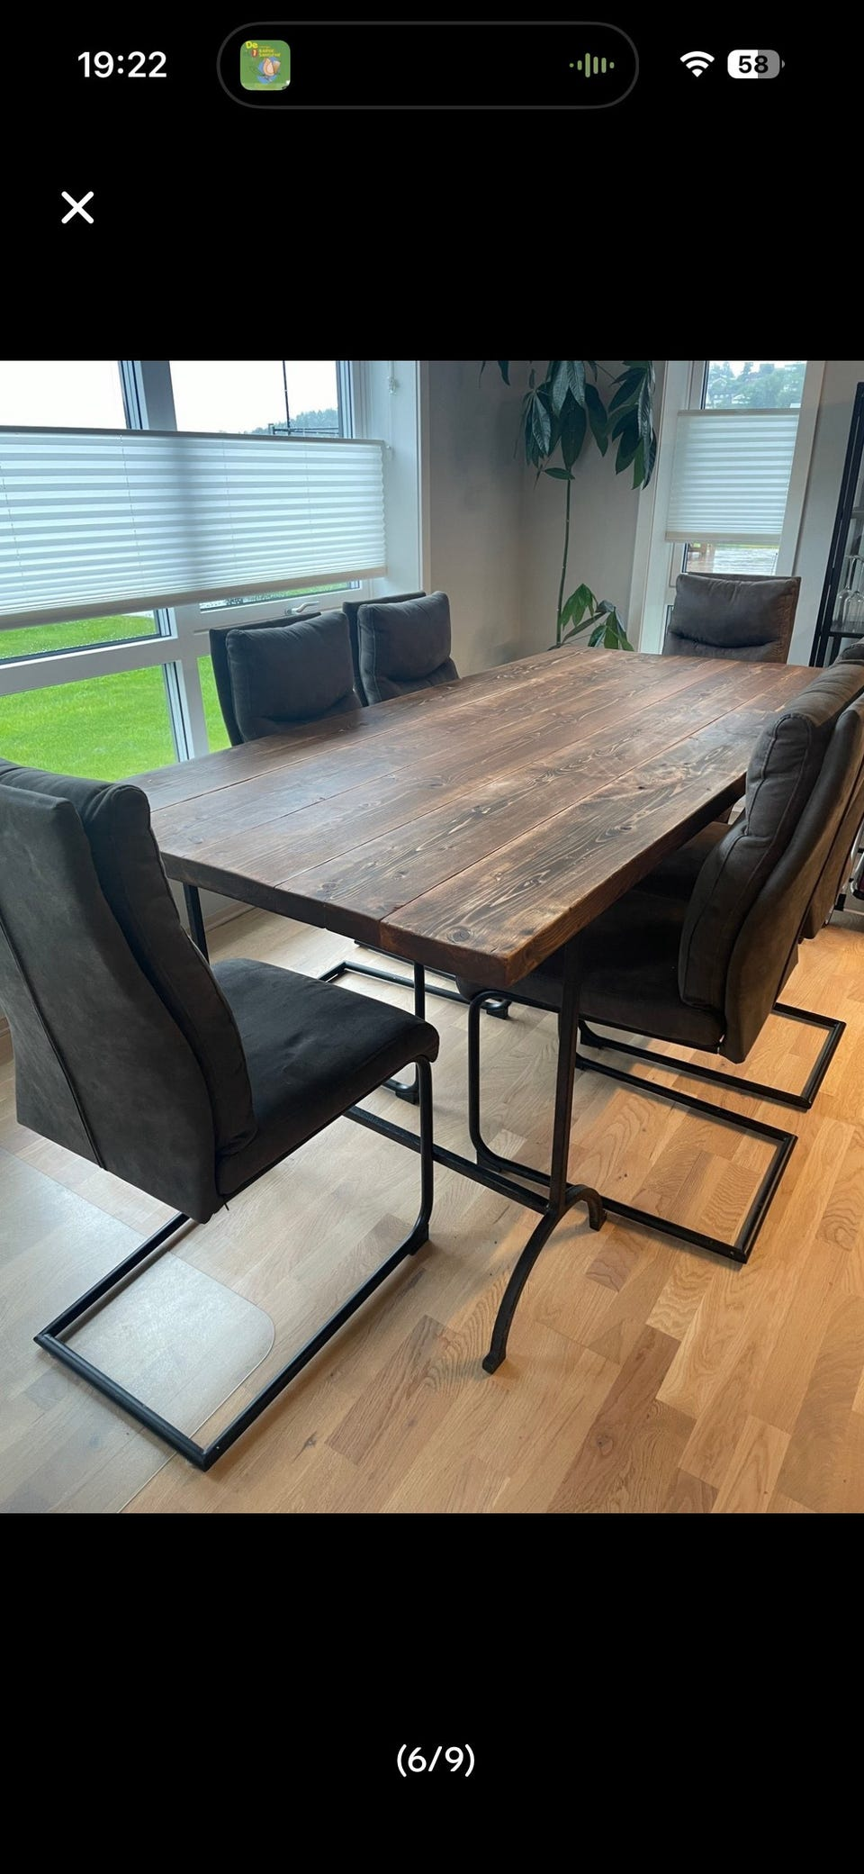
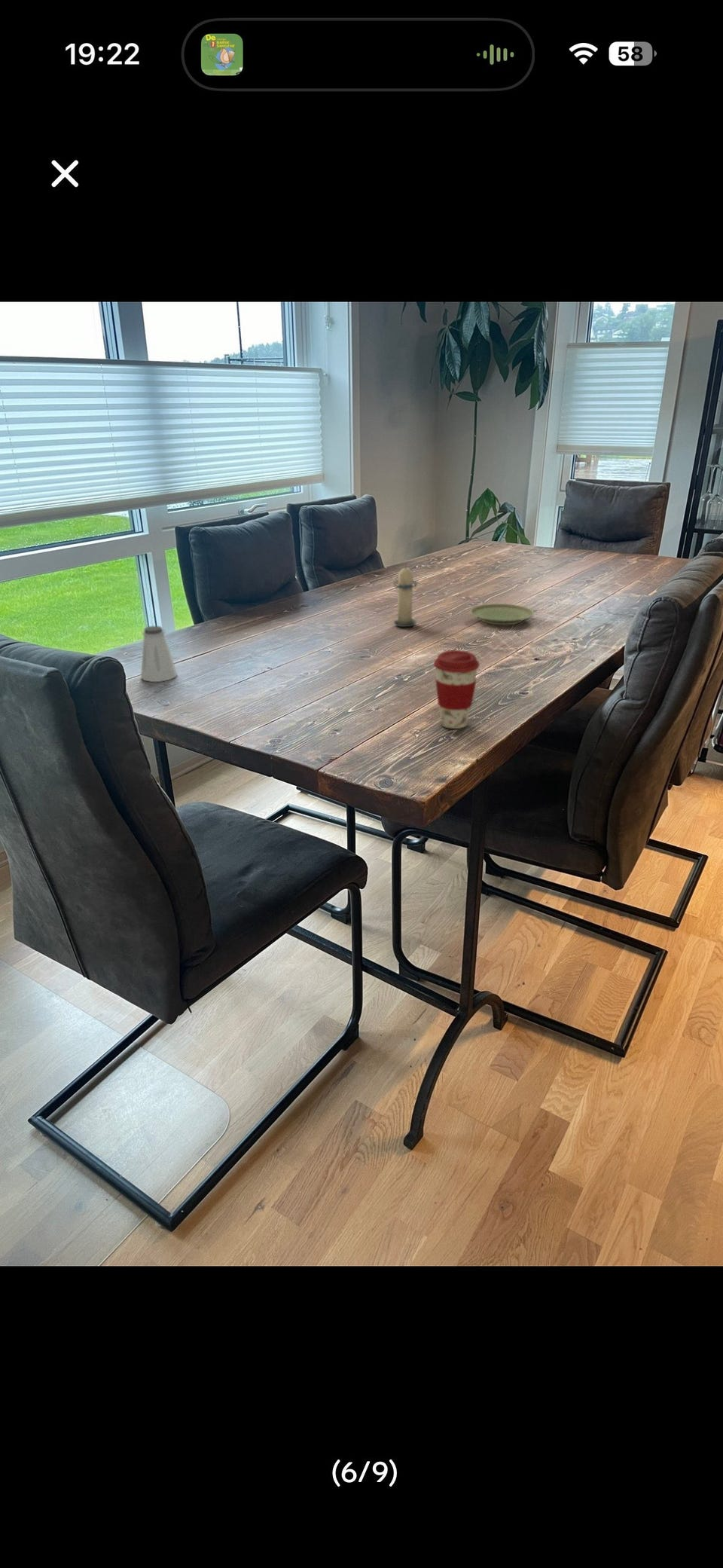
+ coffee cup [433,650,480,729]
+ plate [469,603,535,625]
+ candle [392,563,419,628]
+ saltshaker [140,625,178,683]
